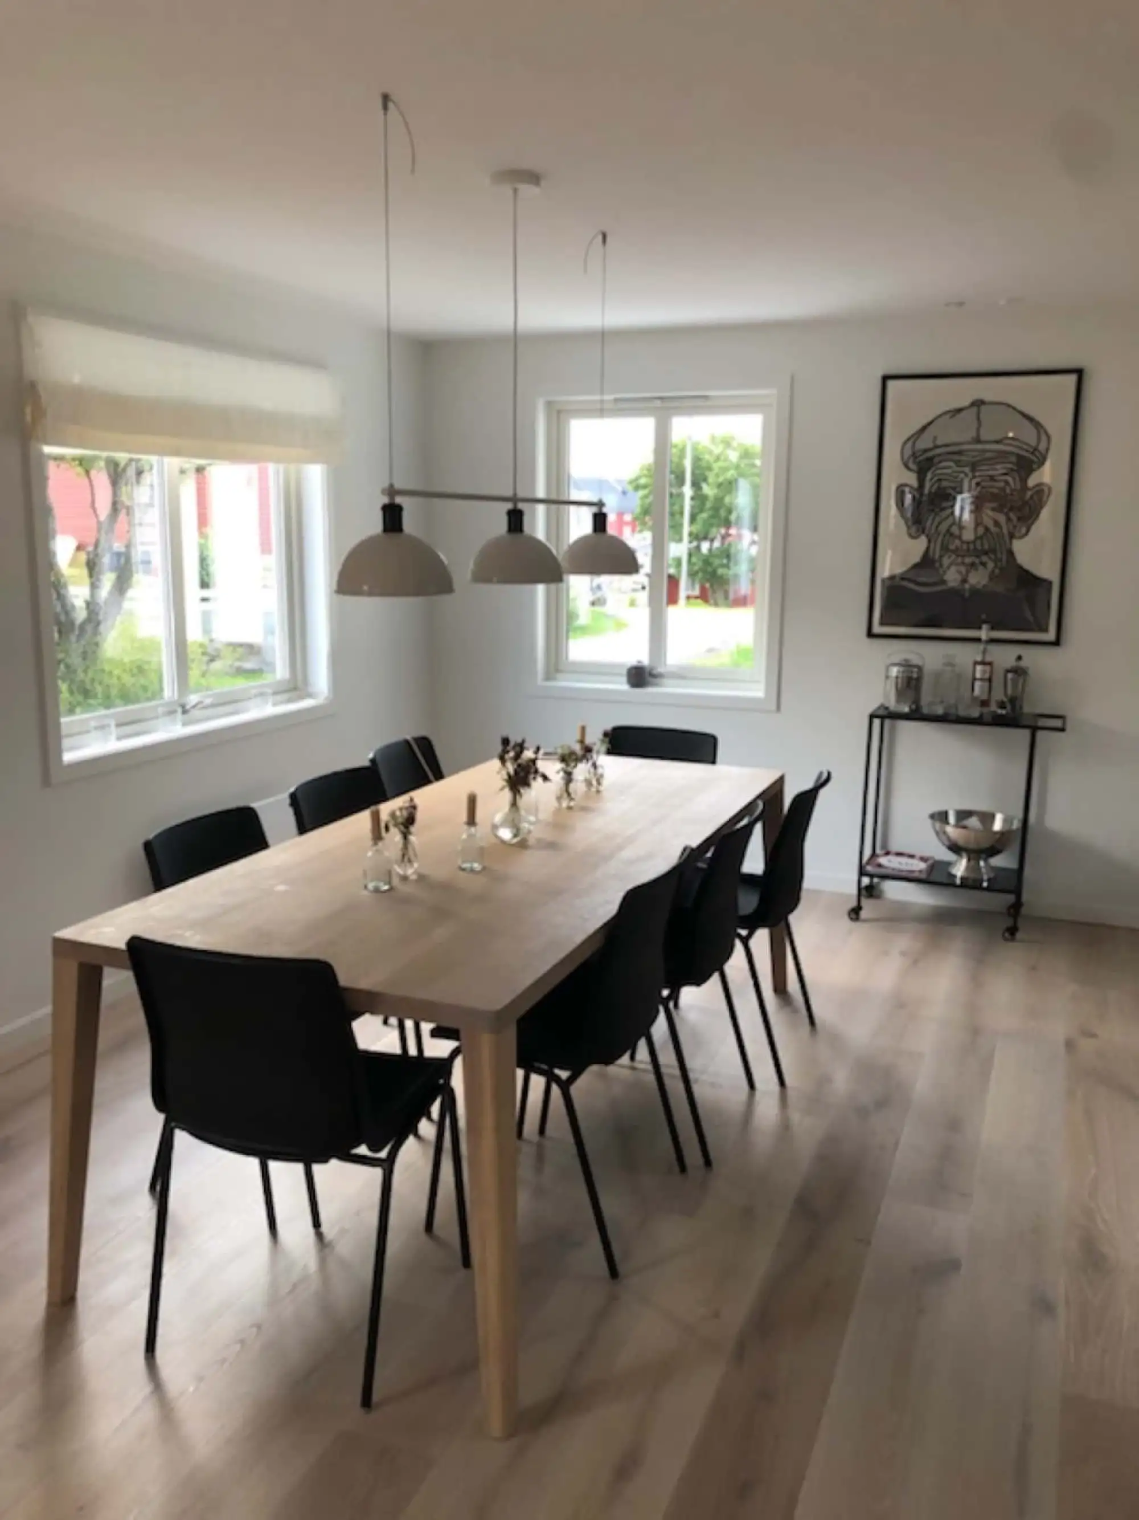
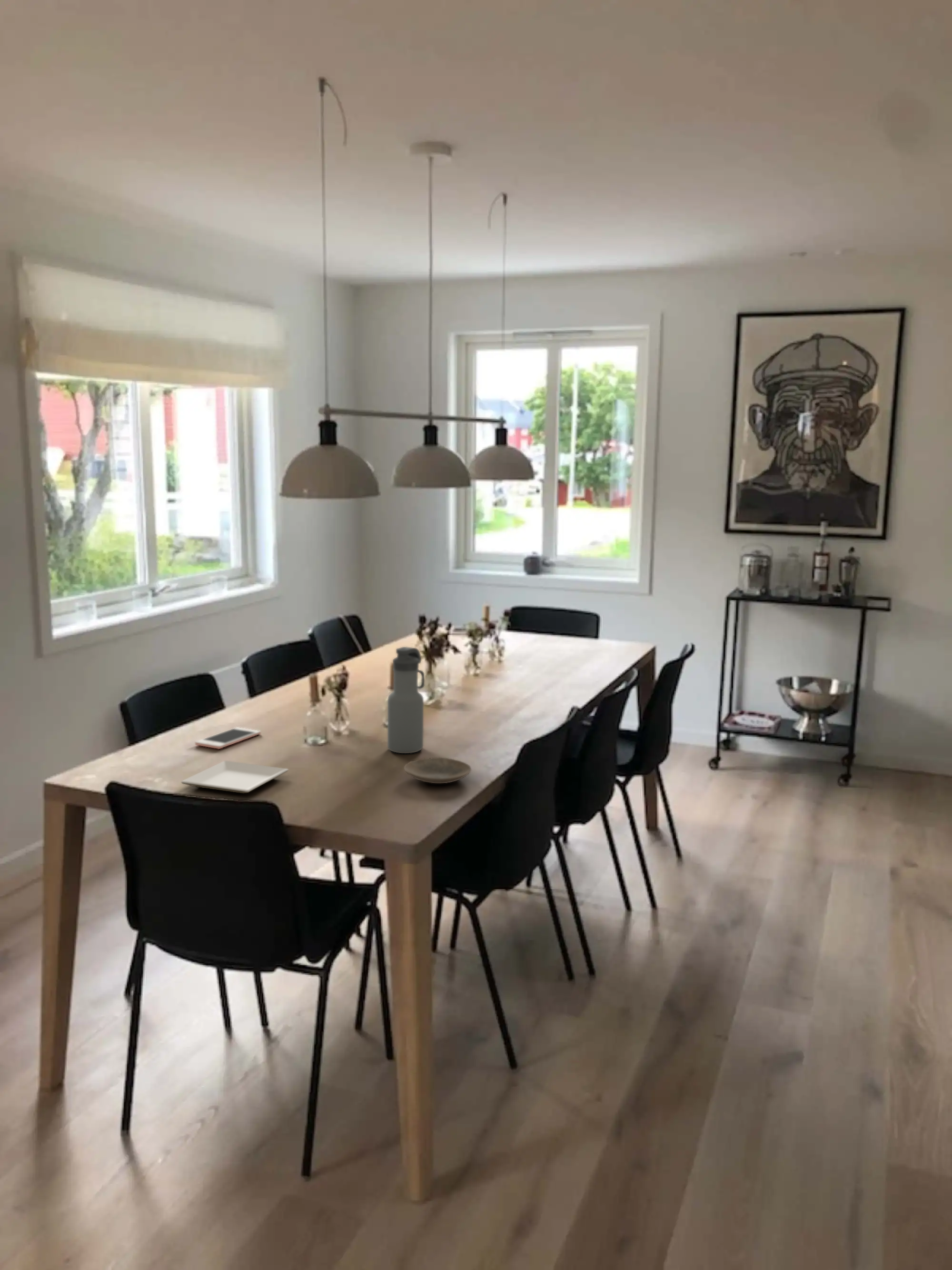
+ plate [180,760,289,794]
+ cell phone [195,727,261,750]
+ water bottle [387,646,425,754]
+ plate [404,757,472,784]
